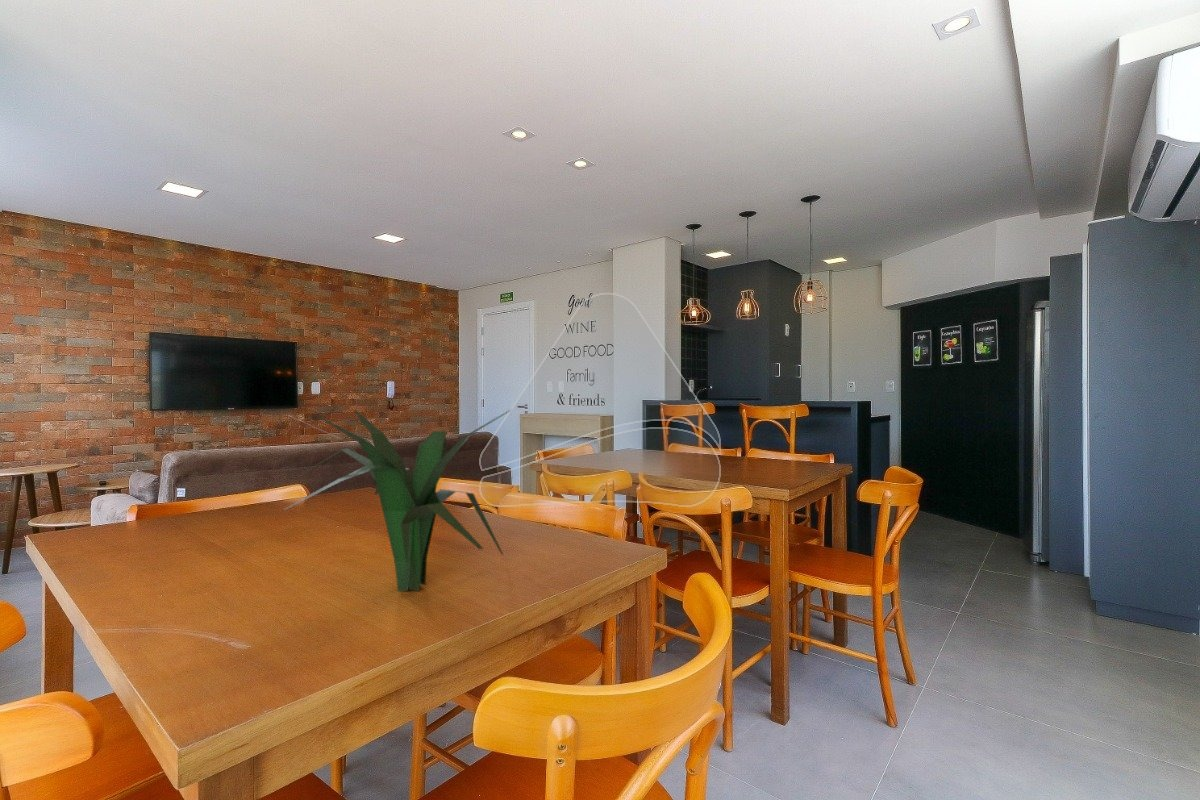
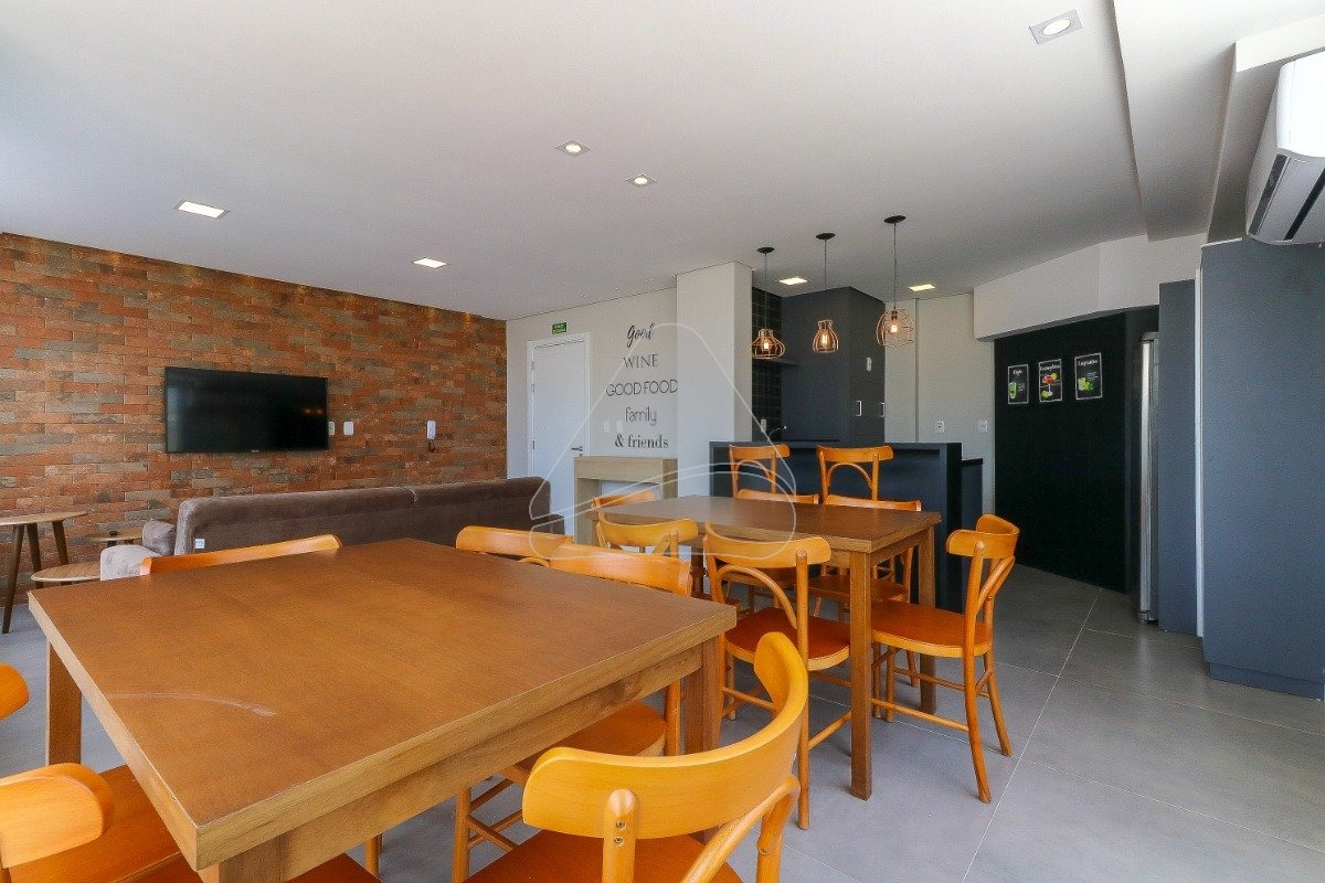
- plant [282,408,512,592]
